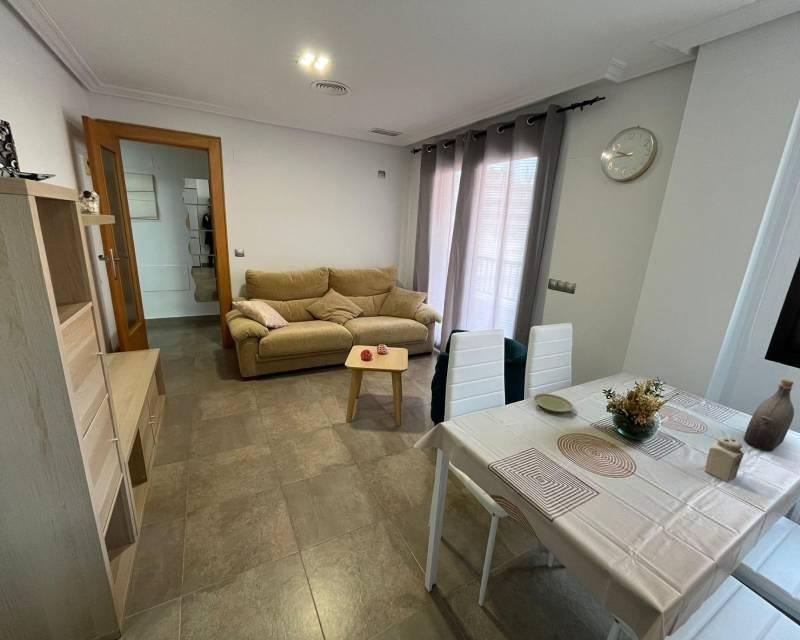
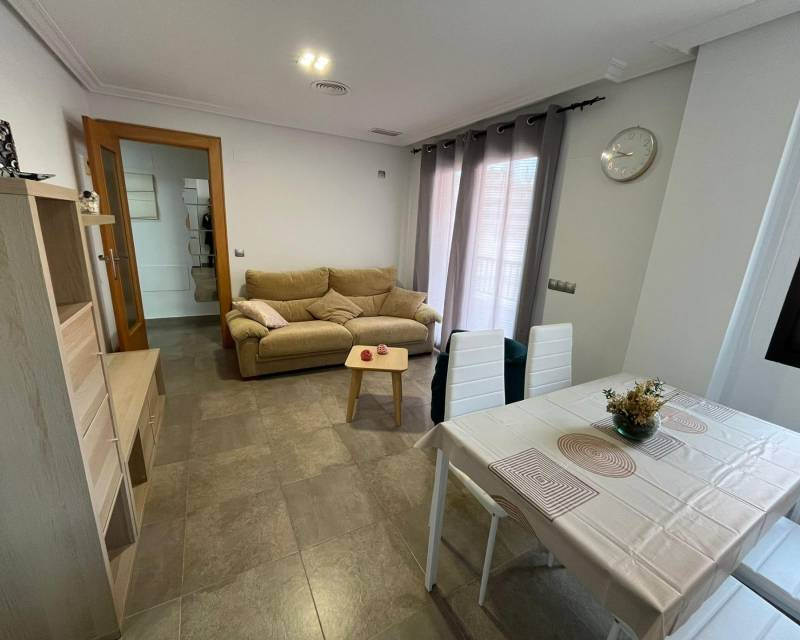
- plate [533,393,574,413]
- salt shaker [704,436,745,483]
- water jug [743,378,795,452]
